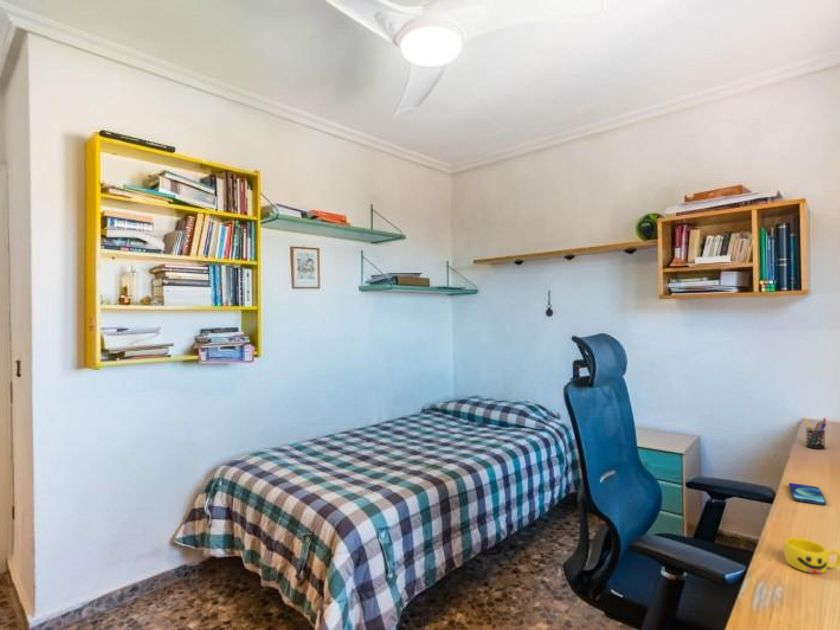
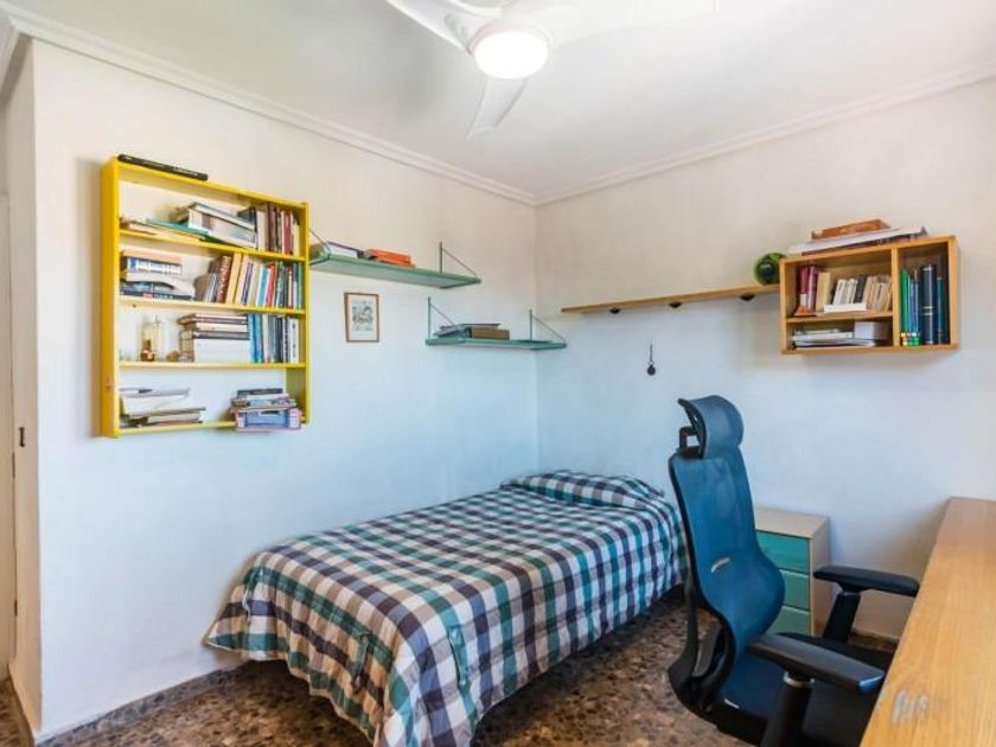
- smartphone [788,482,827,506]
- pen holder [803,417,828,450]
- cup [783,537,840,574]
